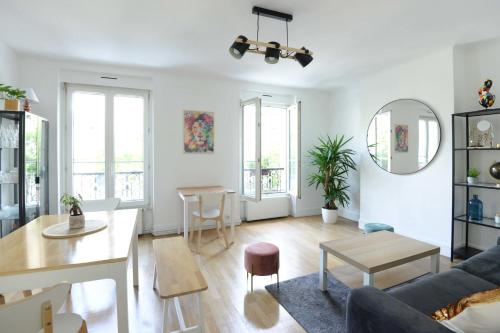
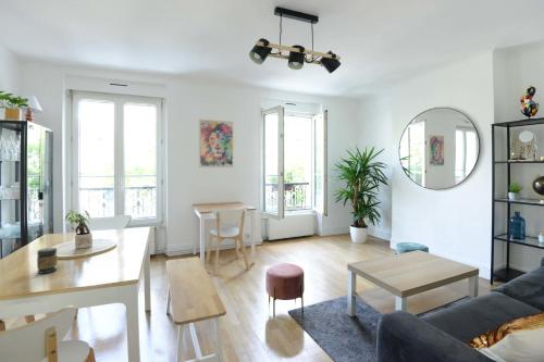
+ jar [36,247,59,274]
